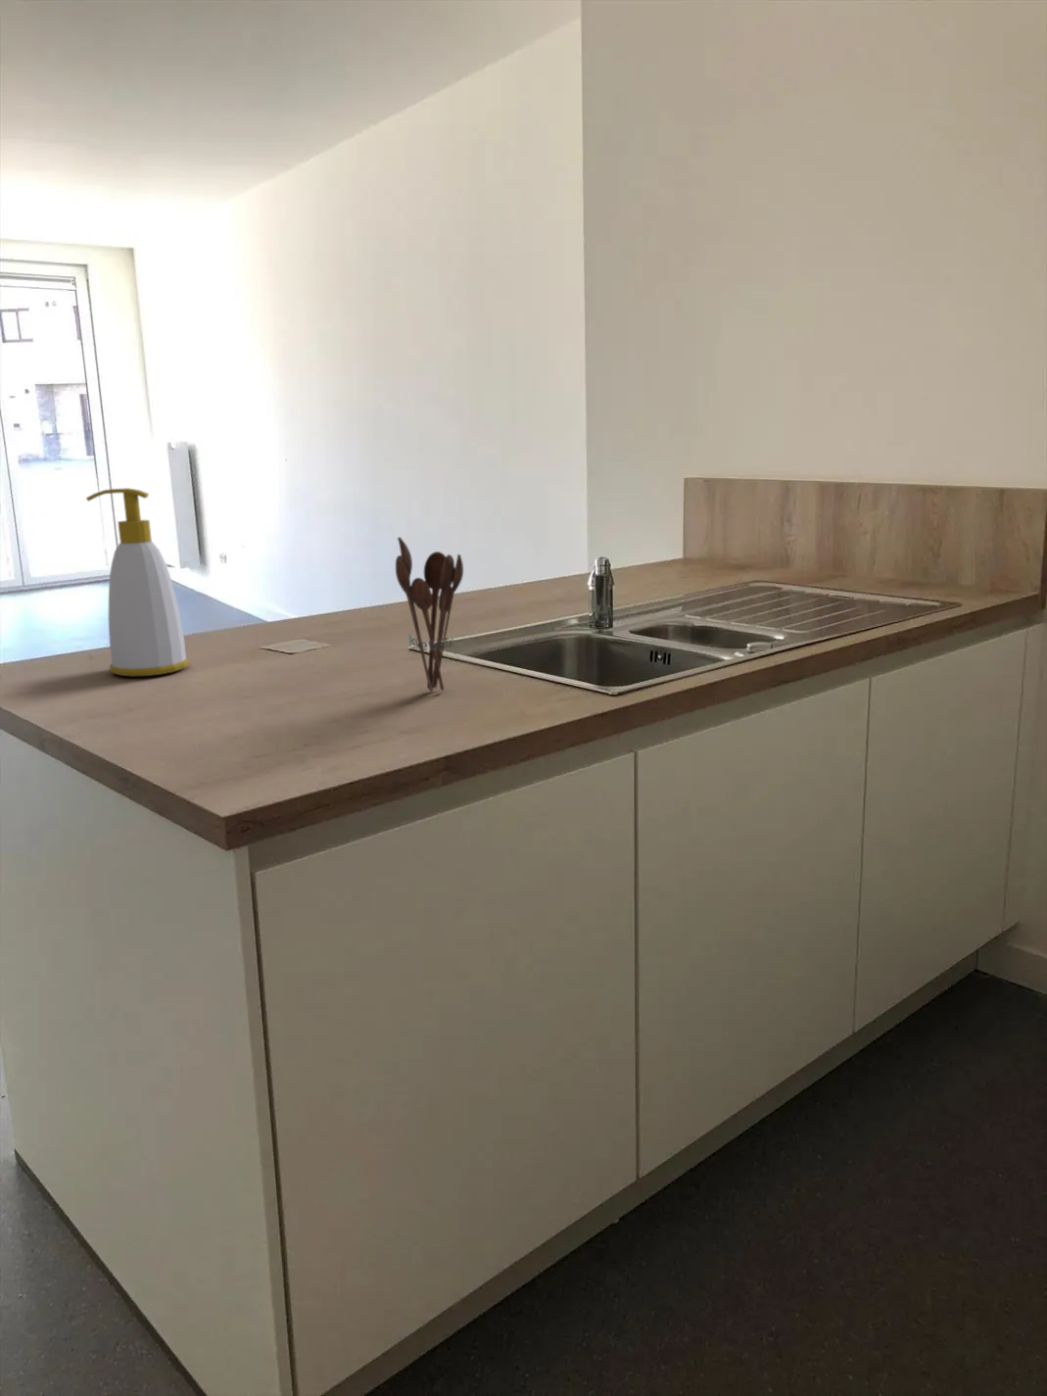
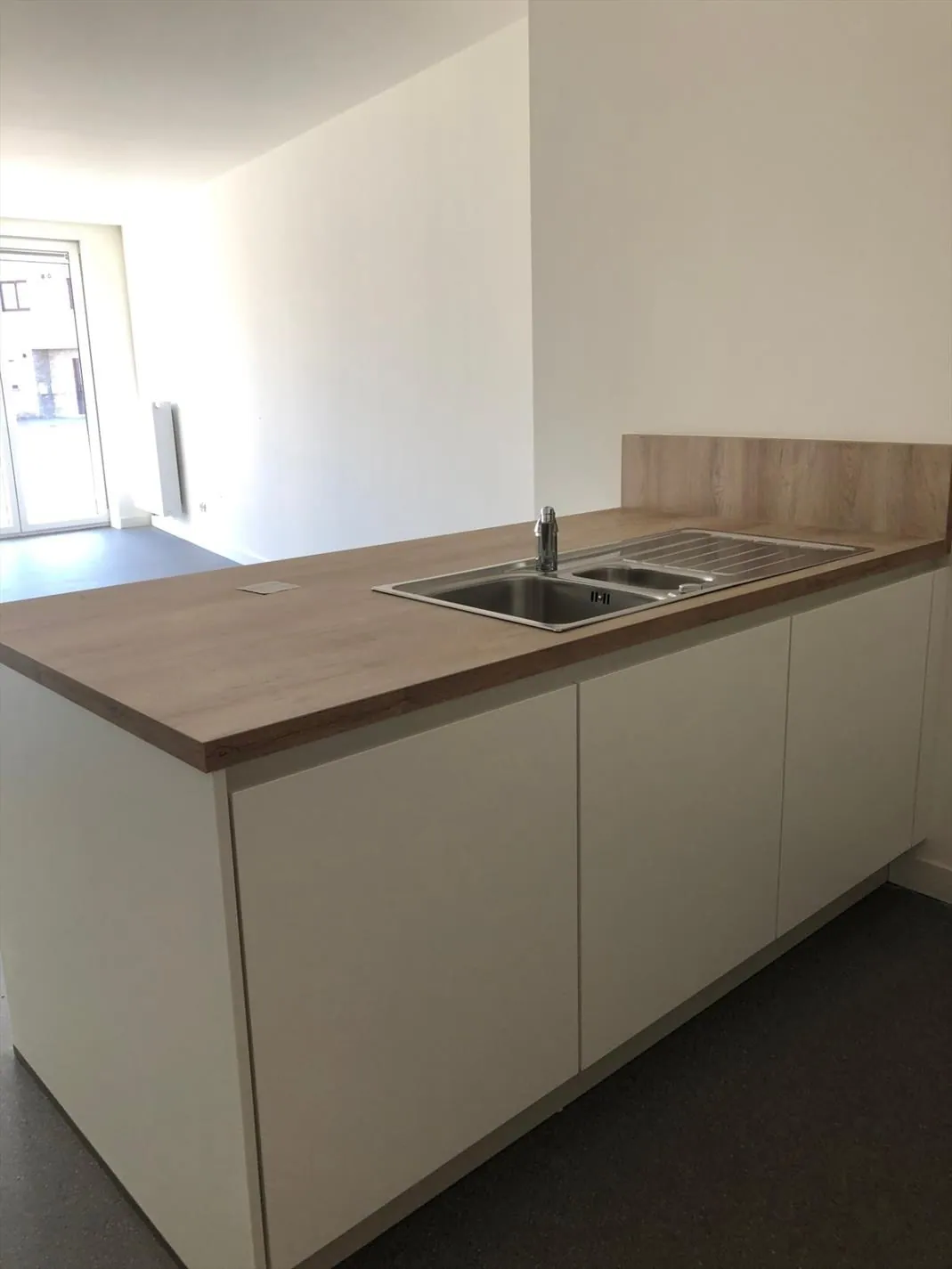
- utensil holder [395,536,464,693]
- soap bottle [85,487,190,678]
